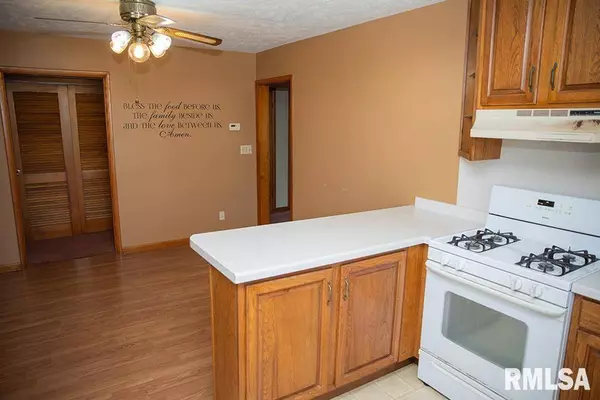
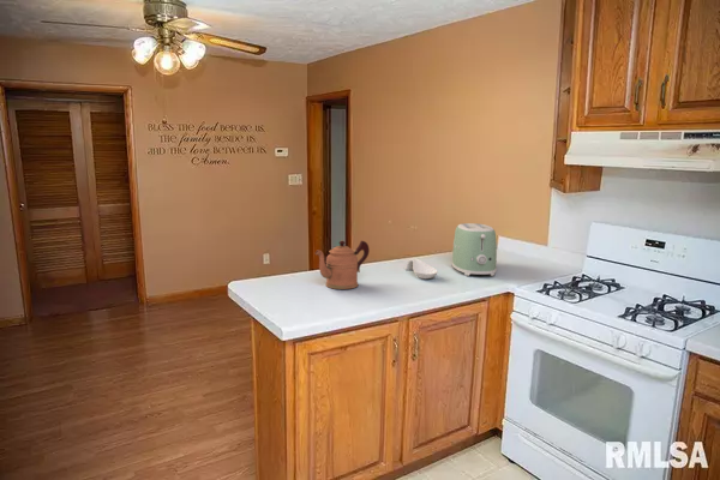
+ toaster [451,222,498,277]
+ coffeepot [314,239,371,290]
+ spoon rest [404,258,439,280]
